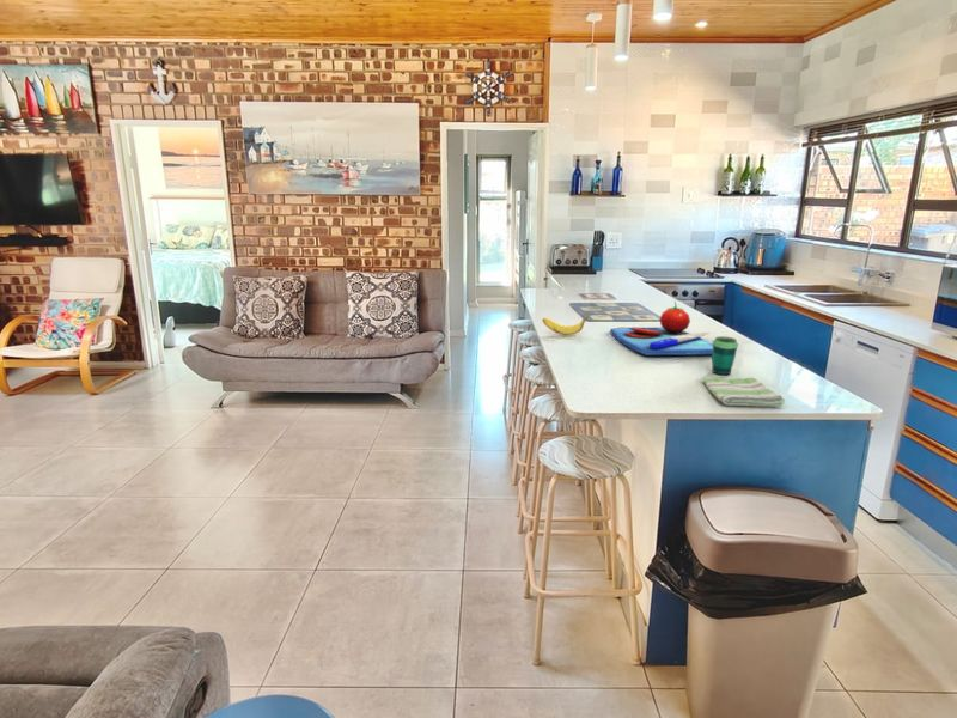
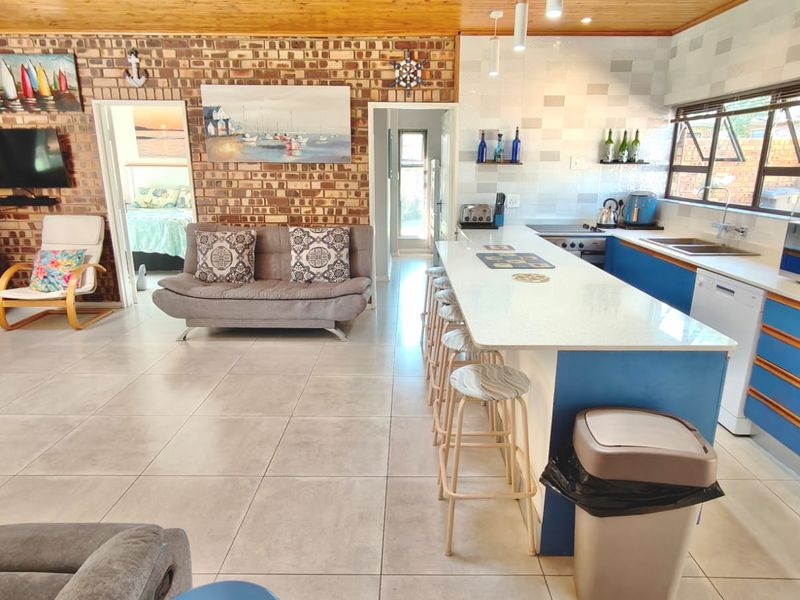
- dish towel [701,376,786,408]
- chopping board [609,300,713,357]
- cup [711,335,739,376]
- banana [541,315,589,336]
